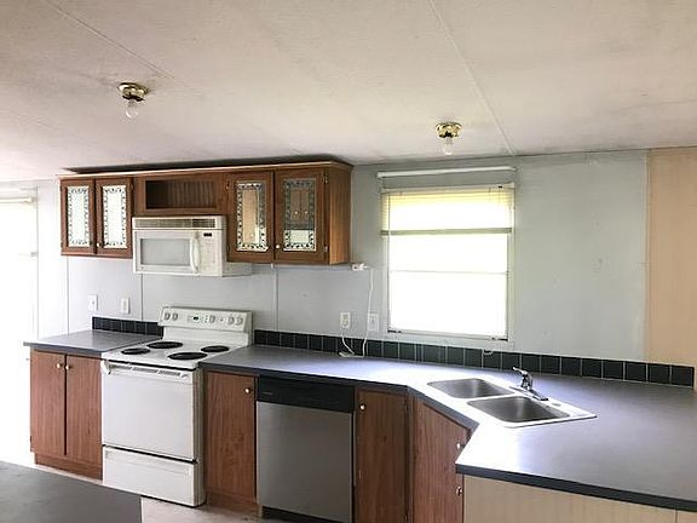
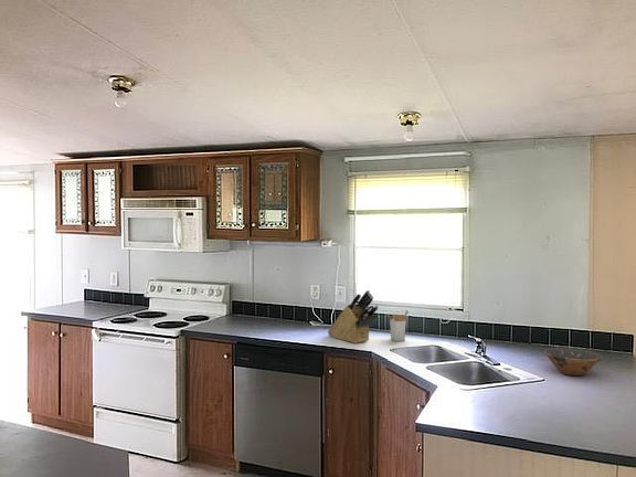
+ knife block [327,289,379,344]
+ bowl [543,346,603,377]
+ utensil holder [386,309,409,342]
